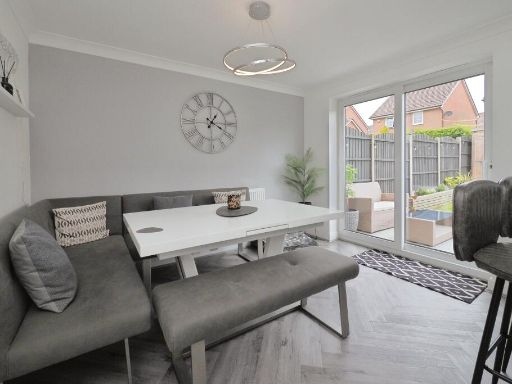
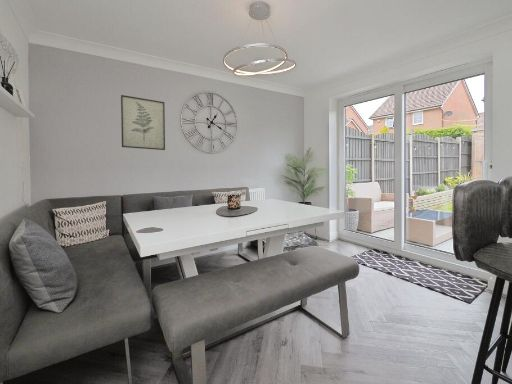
+ wall art [120,94,166,151]
